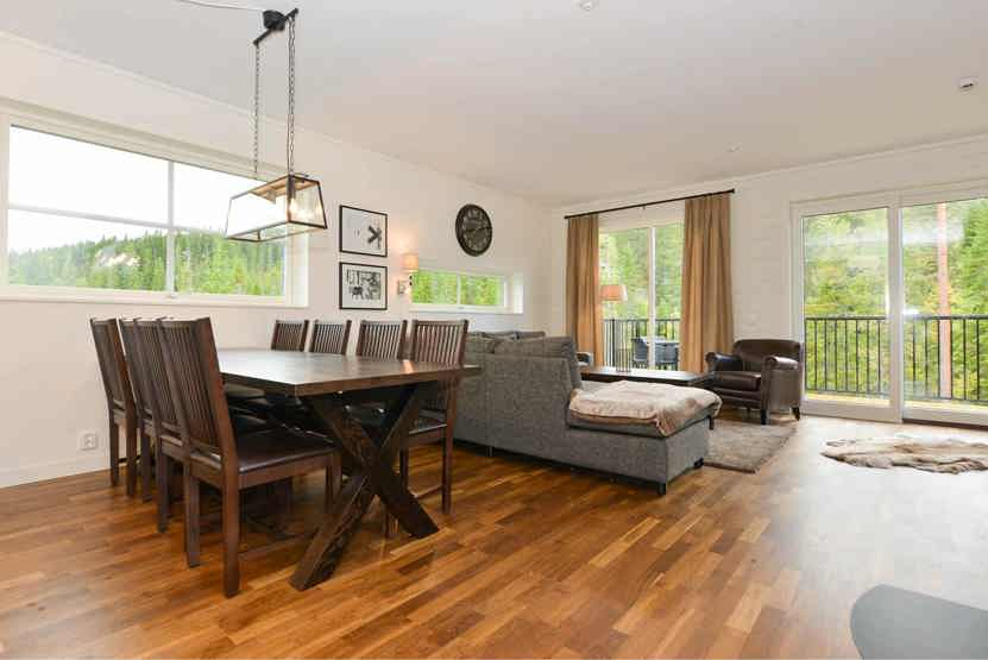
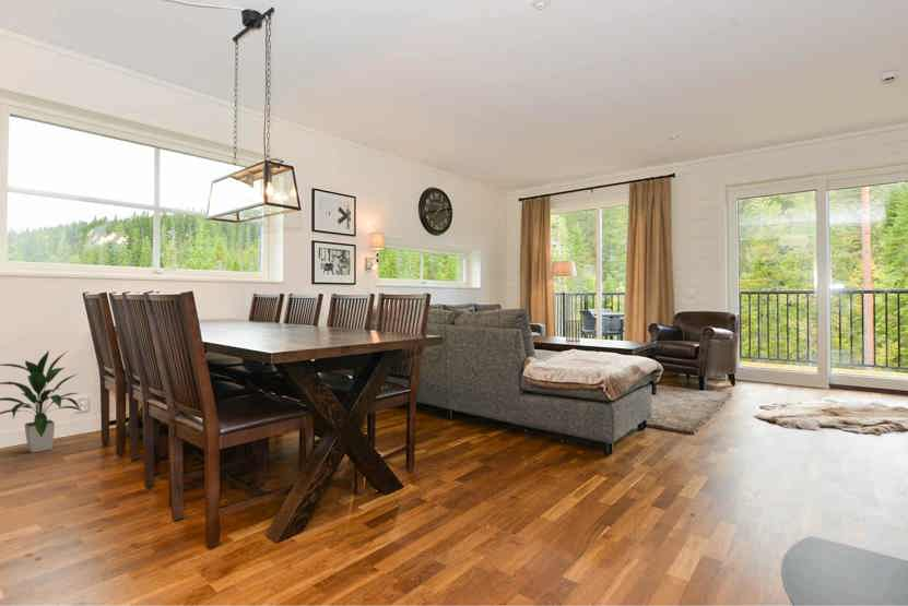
+ indoor plant [0,349,82,453]
